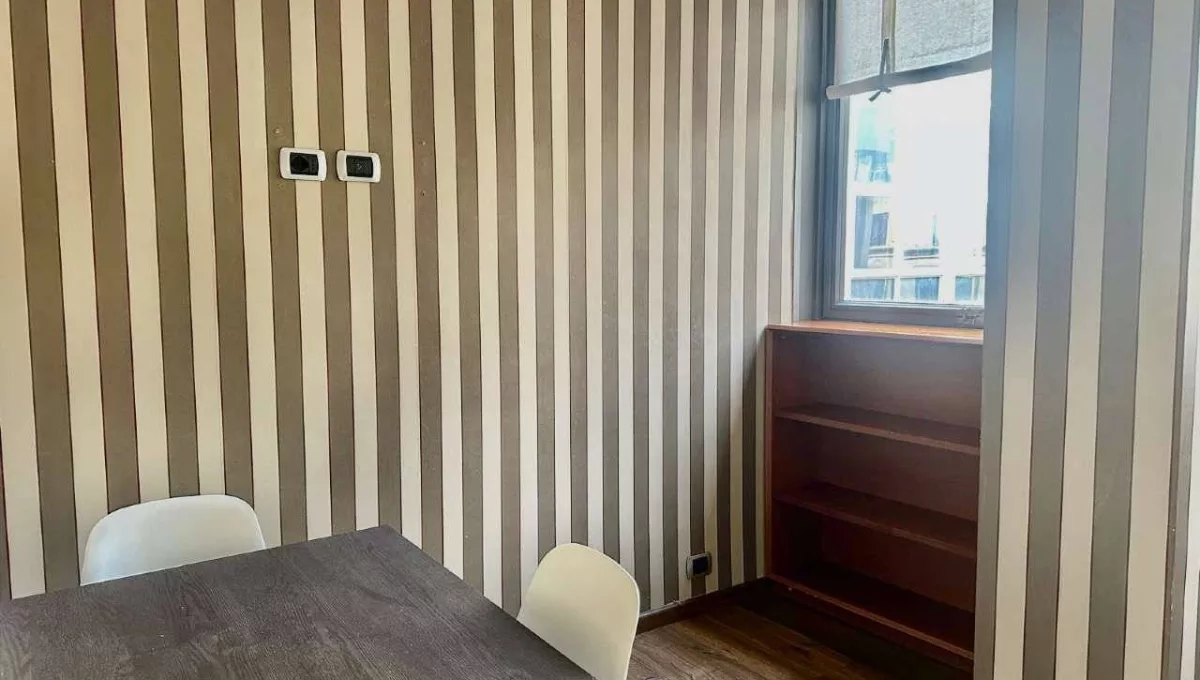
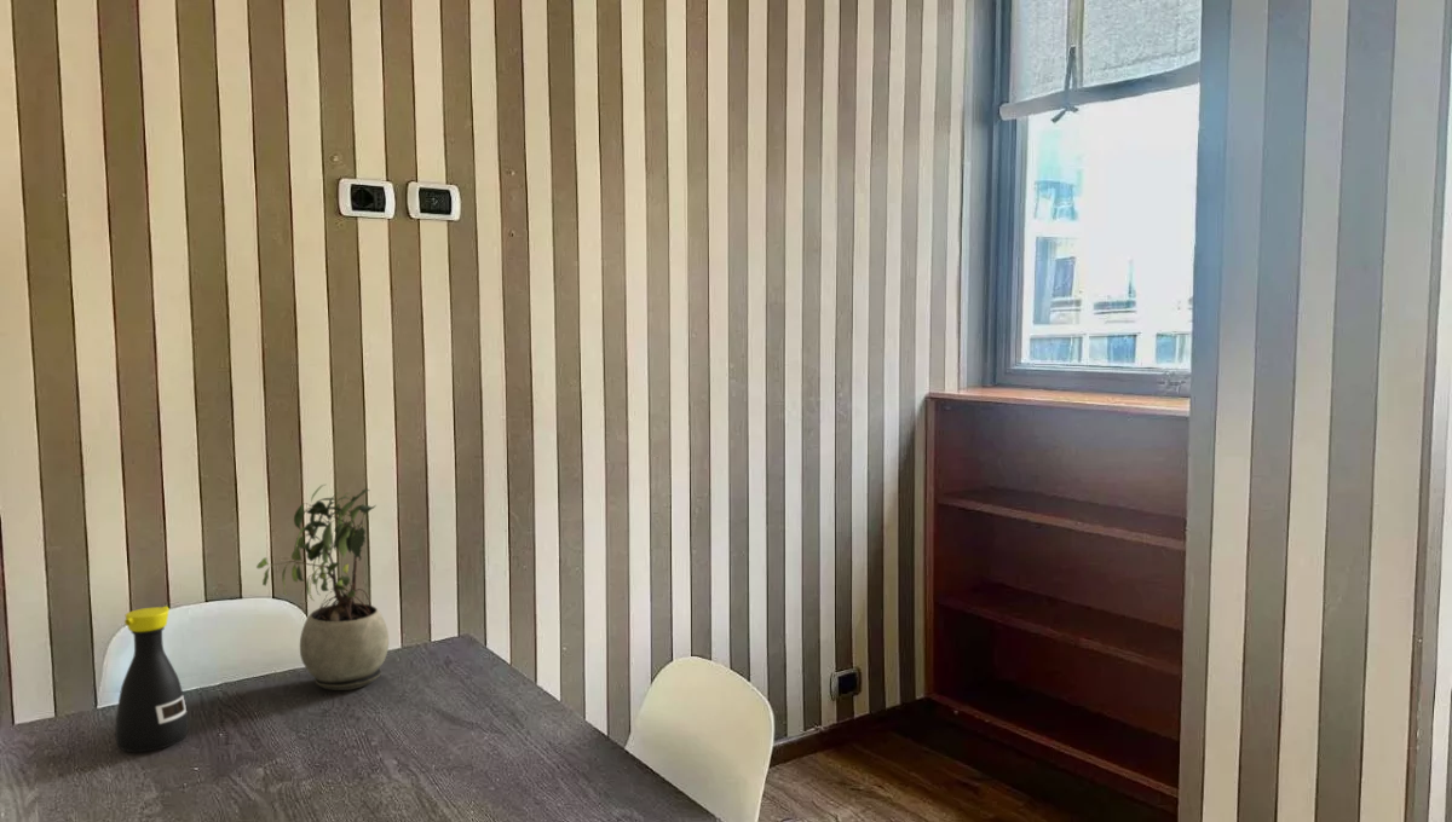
+ bottle [114,604,190,753]
+ potted plant [255,484,390,691]
